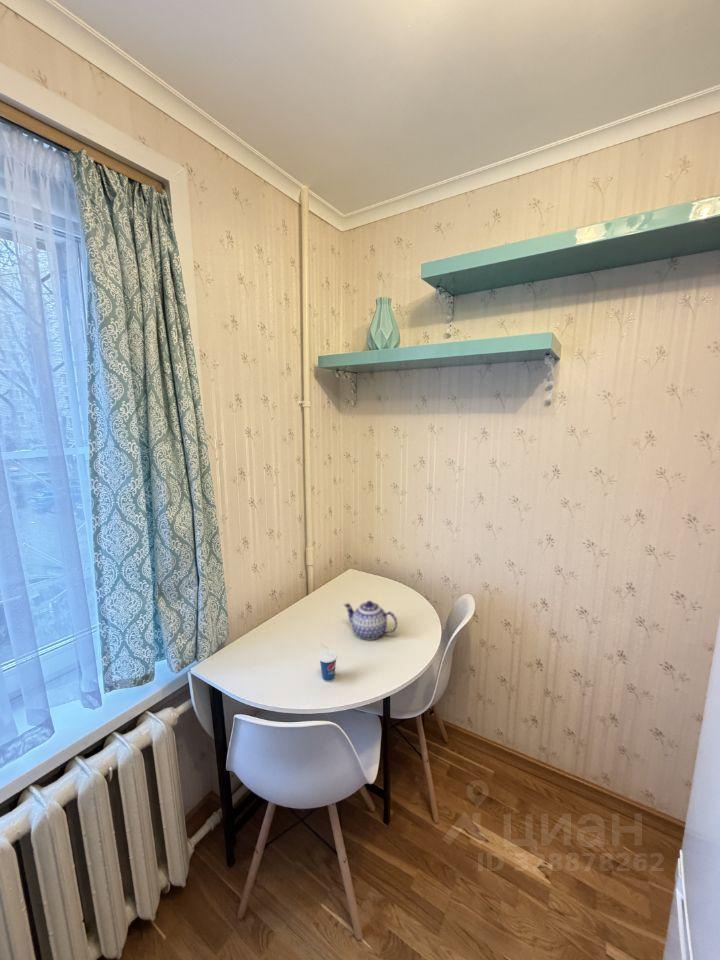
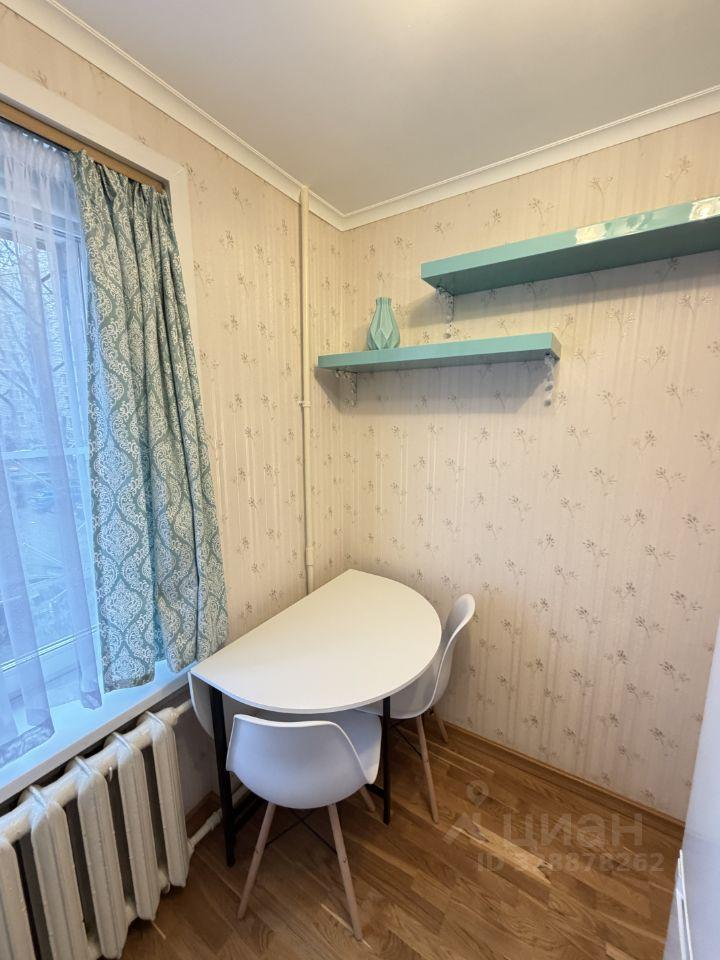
- teapot [342,600,398,641]
- cup [318,644,338,683]
